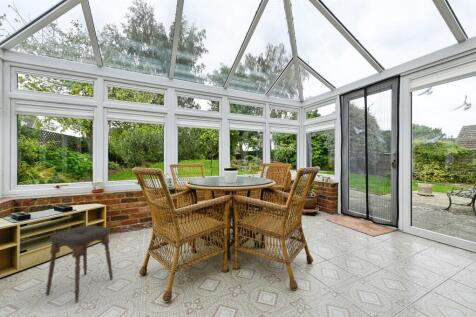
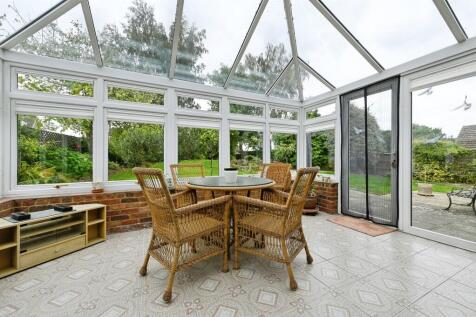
- stool [45,224,114,303]
